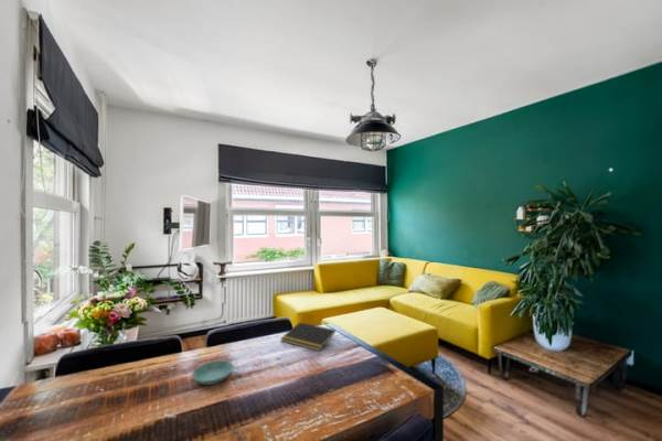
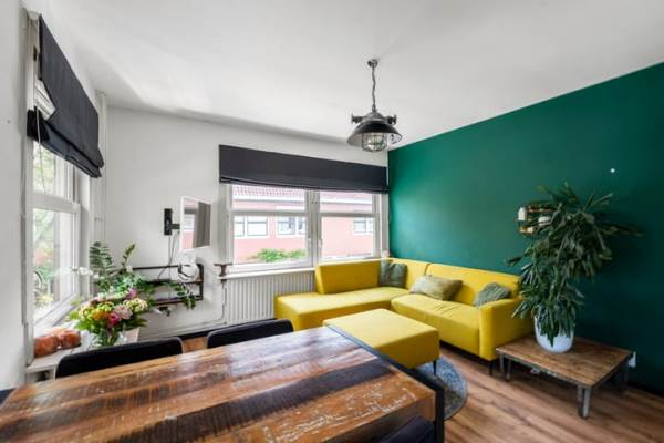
- notepad [280,321,337,352]
- saucer [191,359,235,386]
